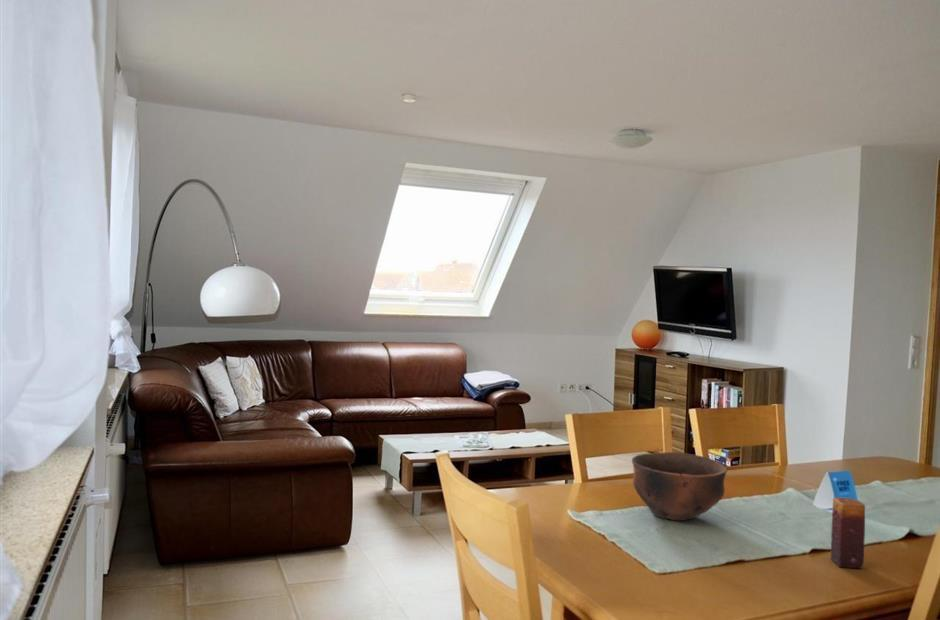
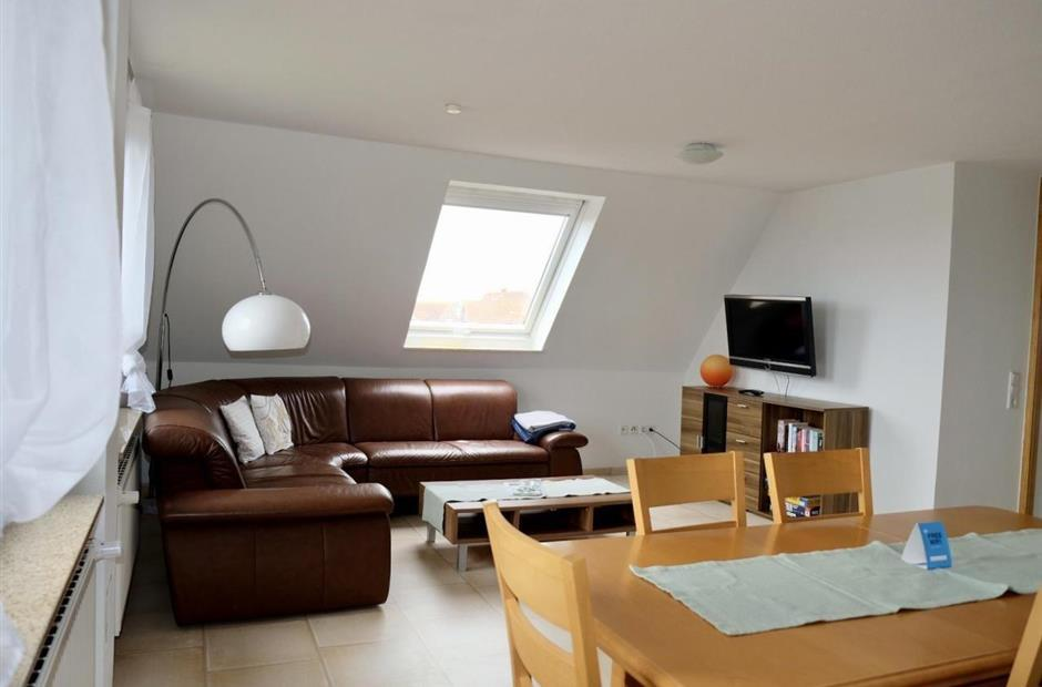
- bowl [631,451,728,522]
- candle [830,496,866,569]
